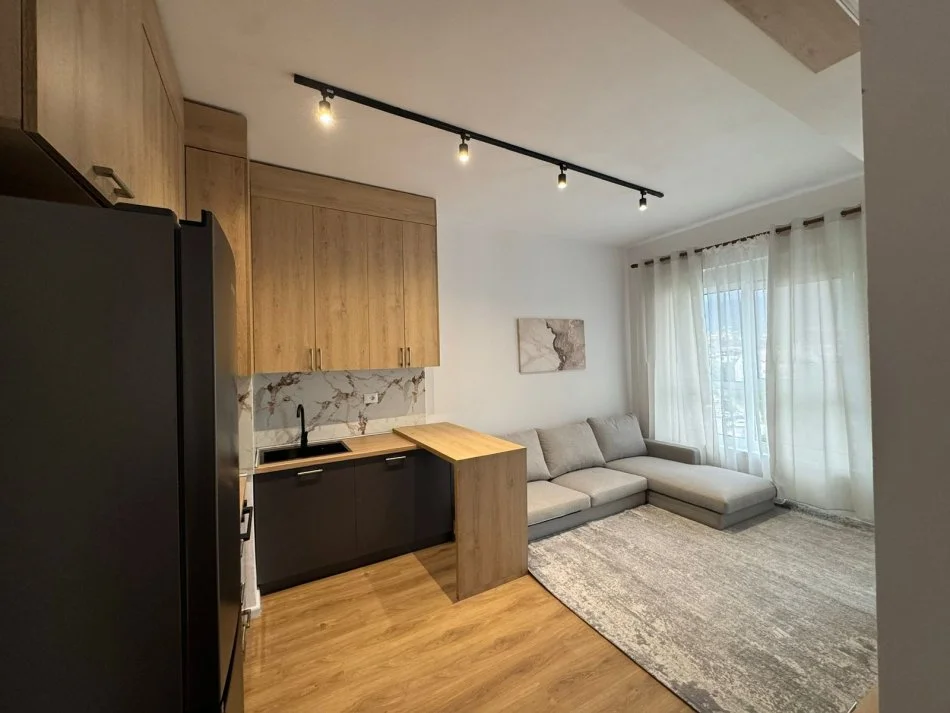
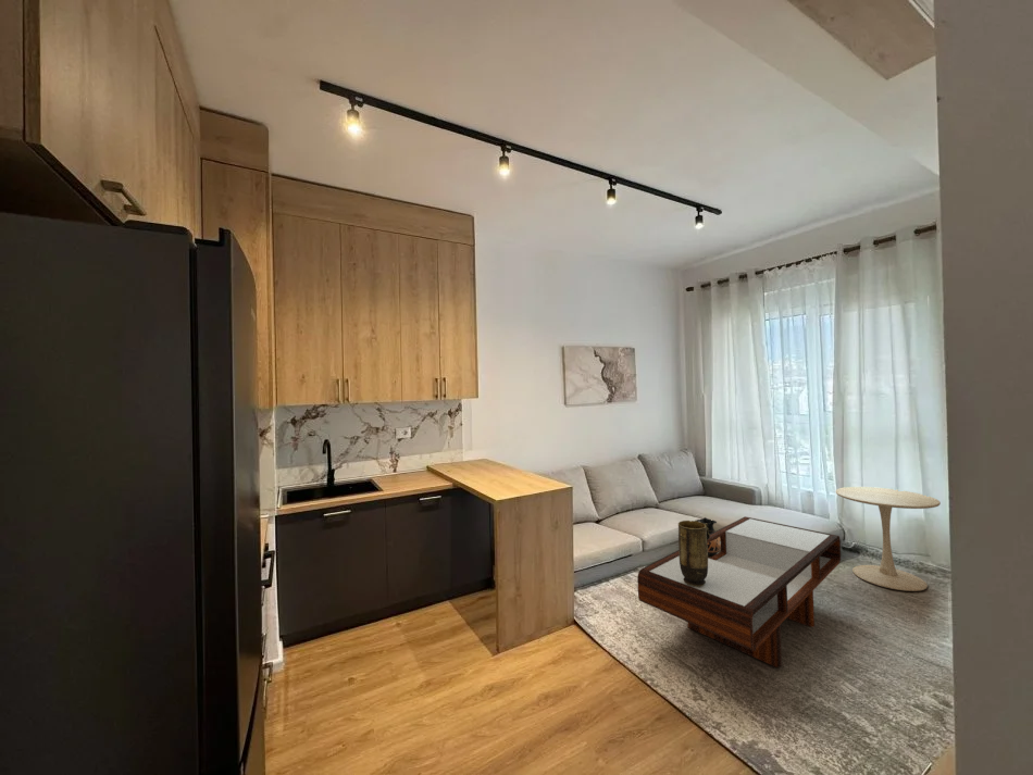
+ coffee table [636,515,842,668]
+ side table [835,486,942,592]
+ ceramic jug [695,516,721,558]
+ vase [677,520,710,586]
